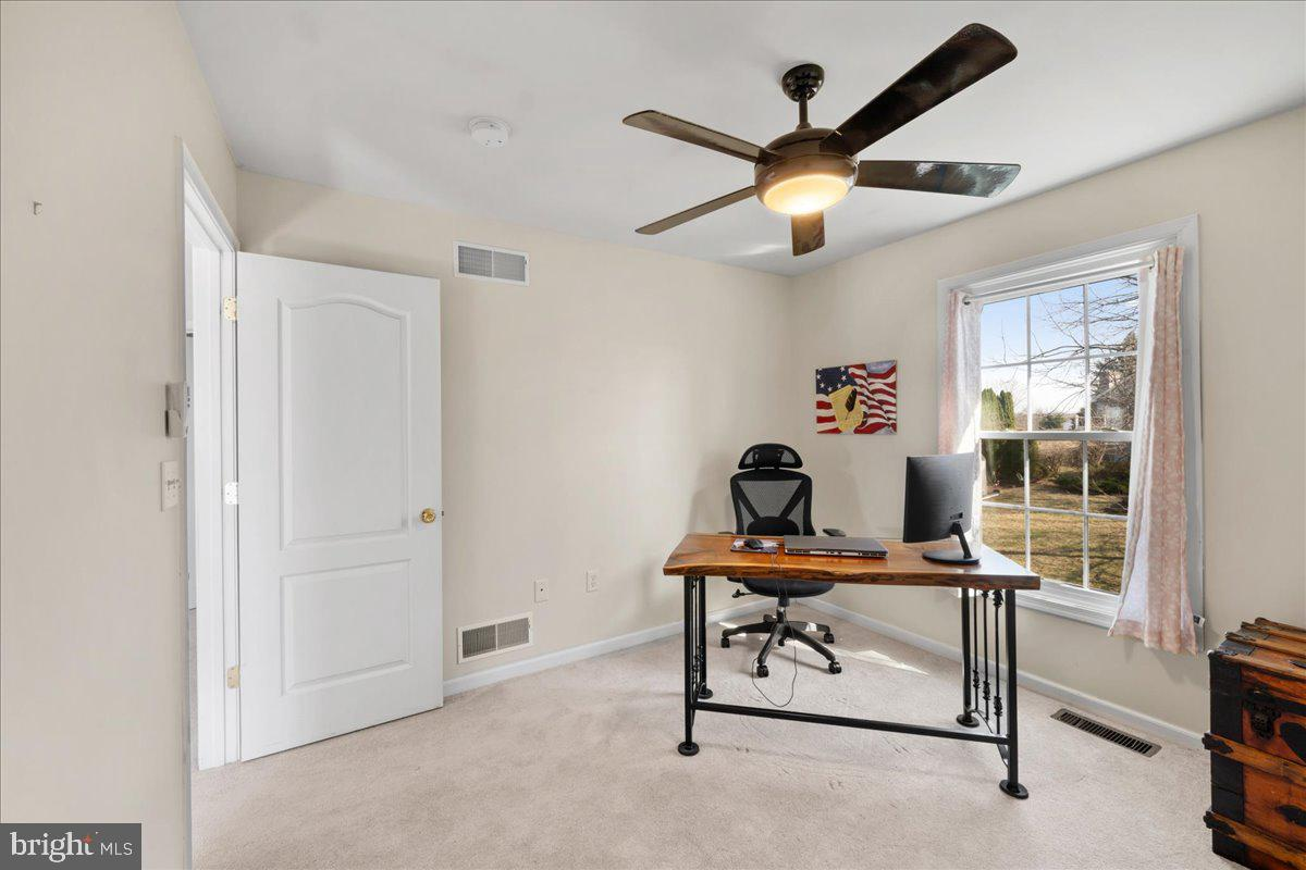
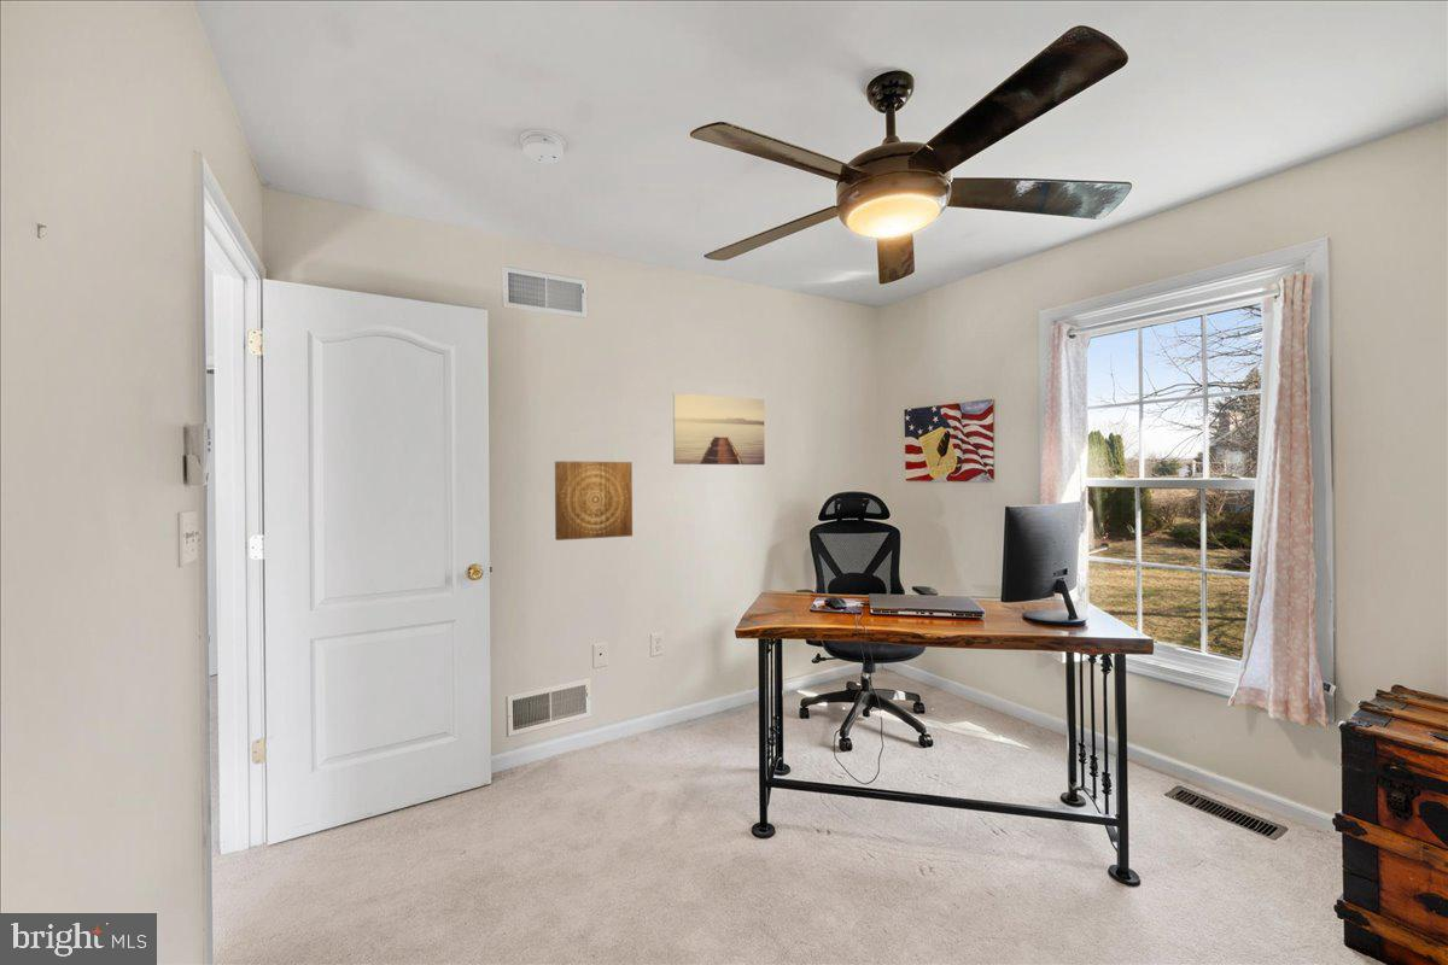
+ wall art [554,460,634,542]
+ wall art [672,392,766,466]
